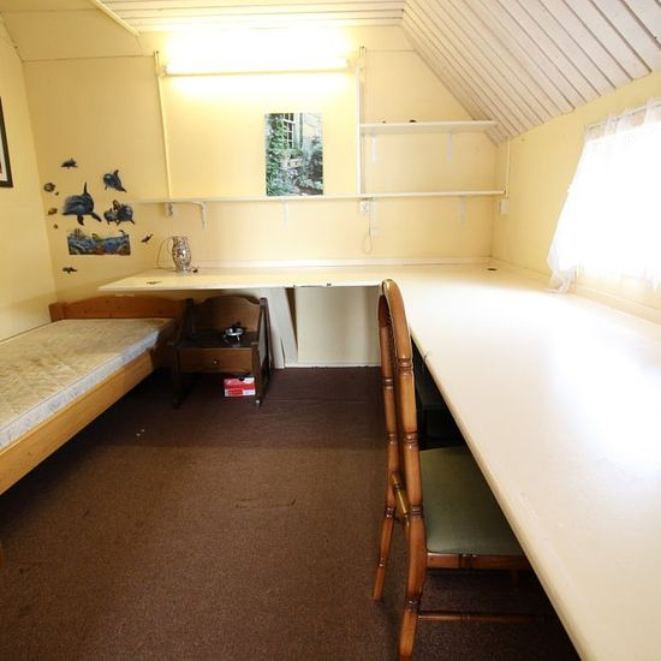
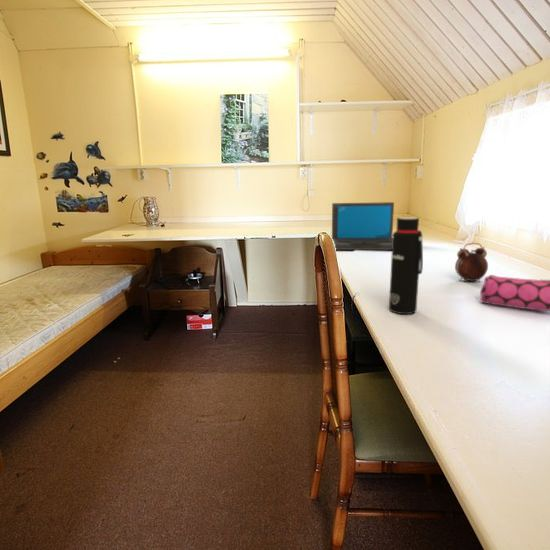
+ pencil case [479,274,550,312]
+ alarm clock [454,242,489,283]
+ water bottle [388,216,424,315]
+ laptop [331,201,395,251]
